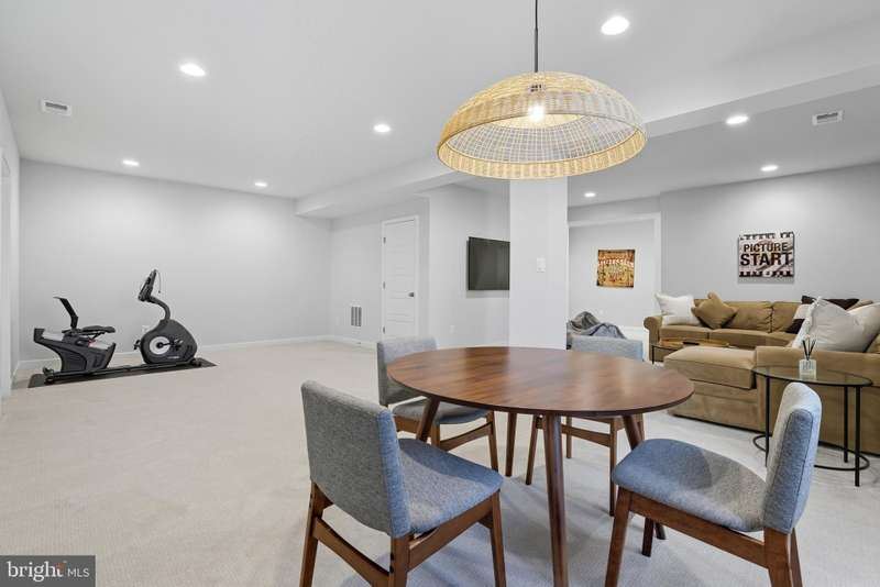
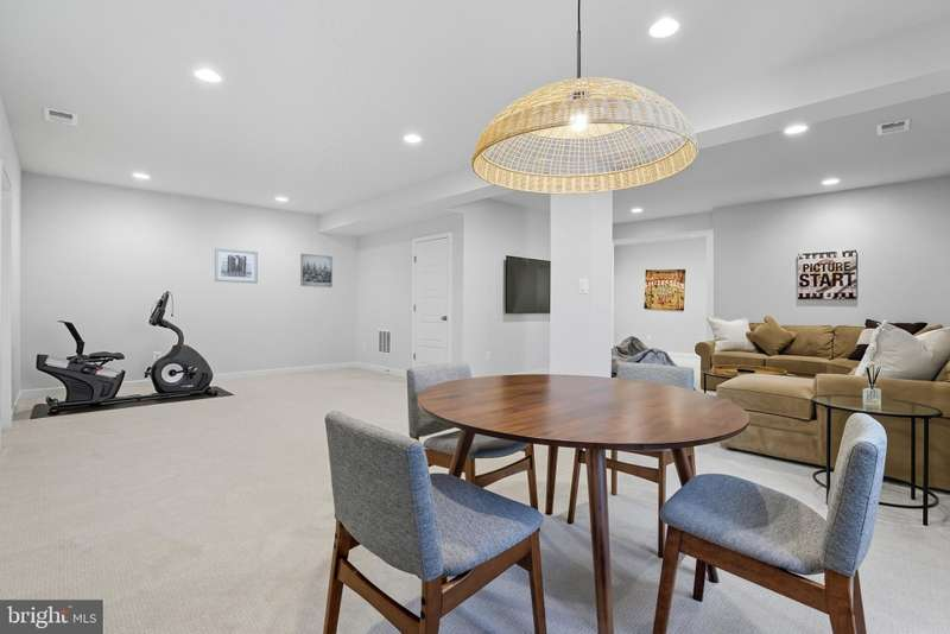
+ wall art [299,253,334,289]
+ wall art [214,247,259,284]
